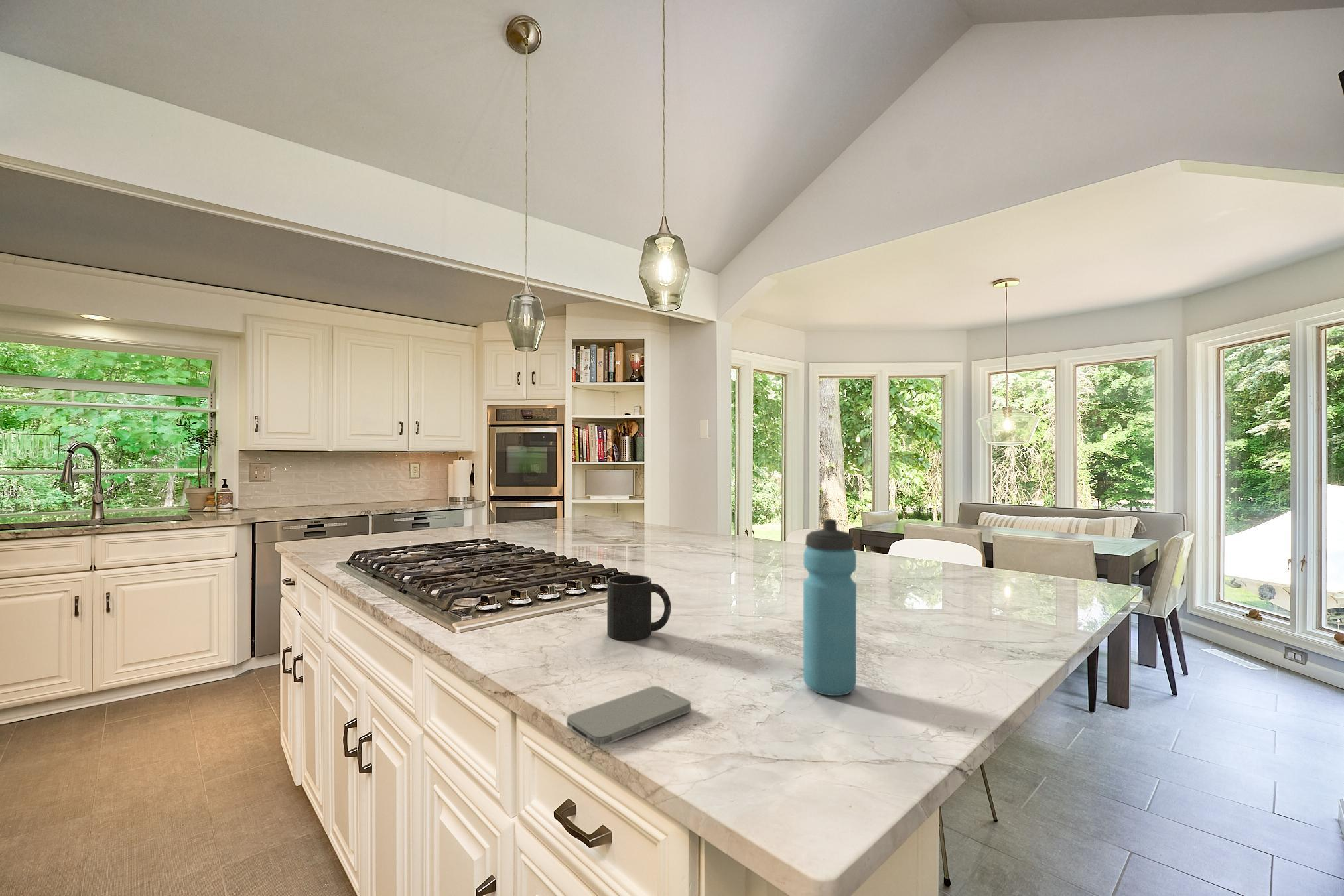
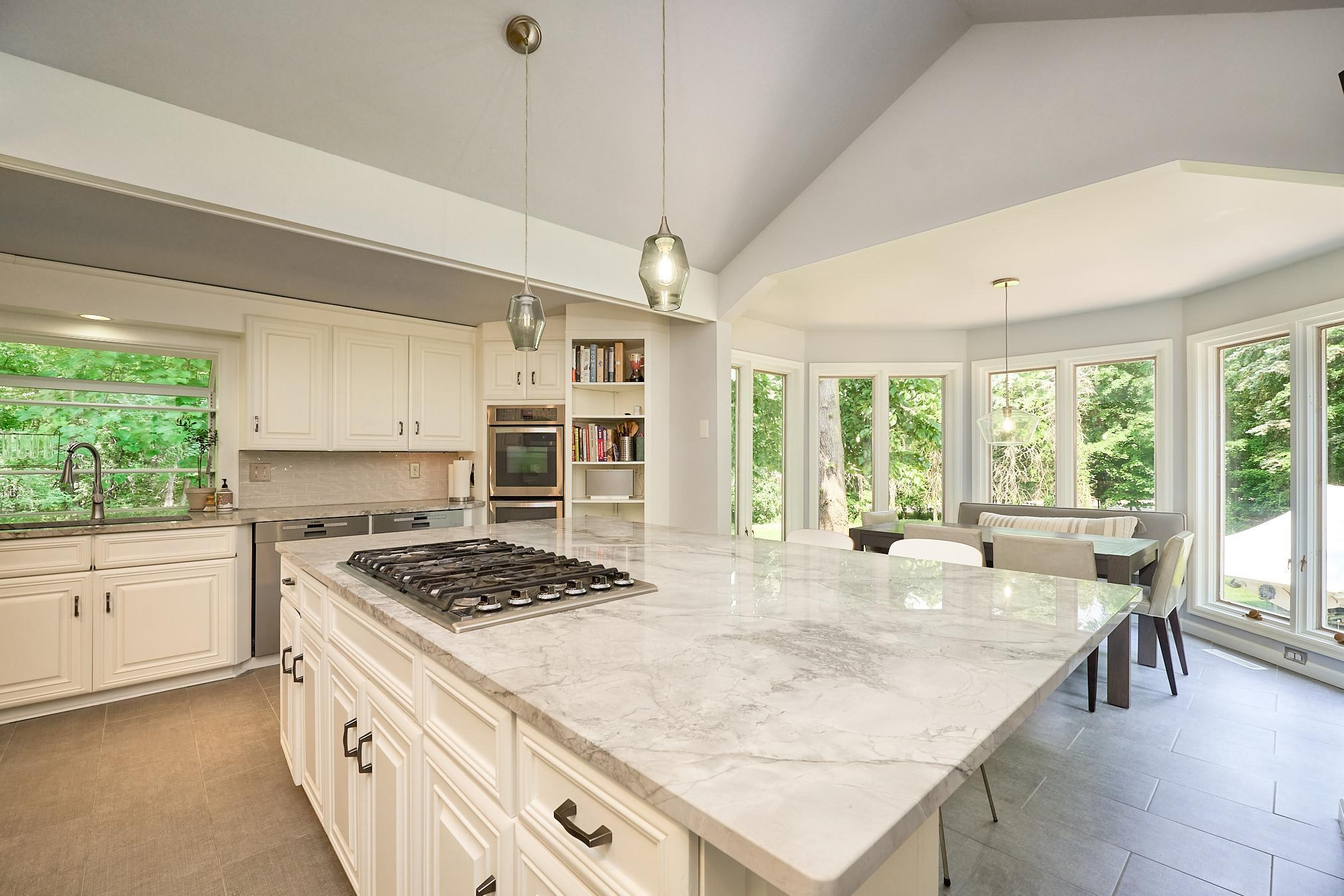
- mug [606,574,672,641]
- water bottle [803,518,857,696]
- smartphone [566,686,691,747]
